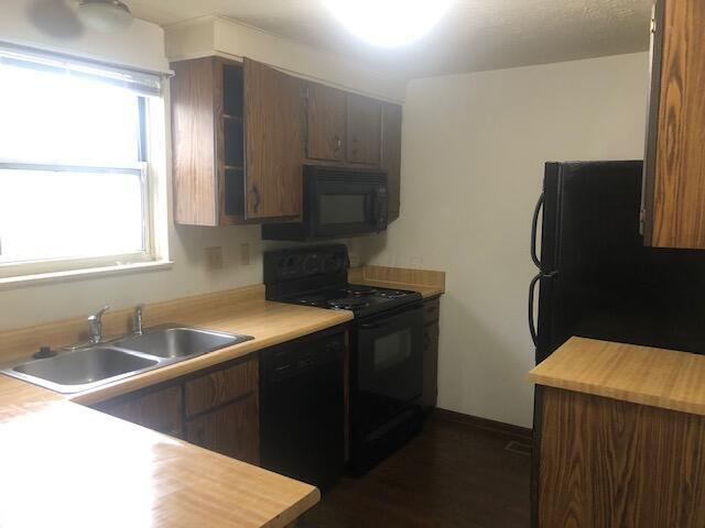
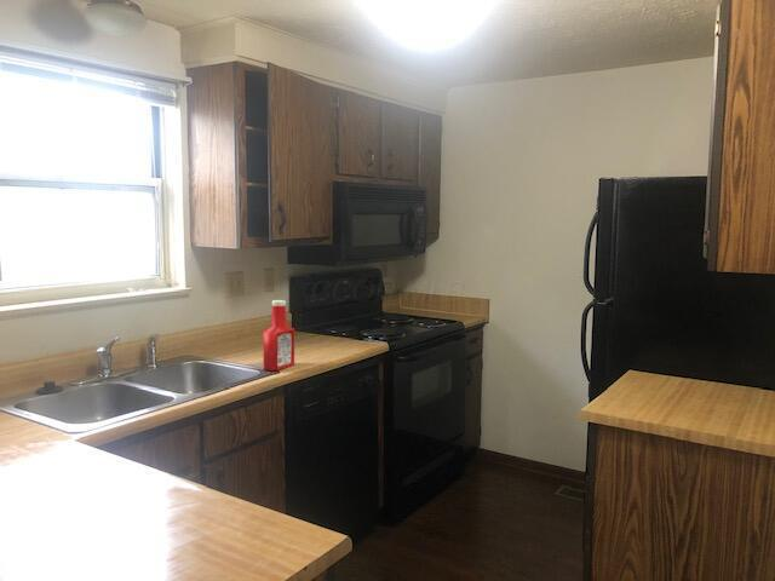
+ soap bottle [262,299,295,372]
